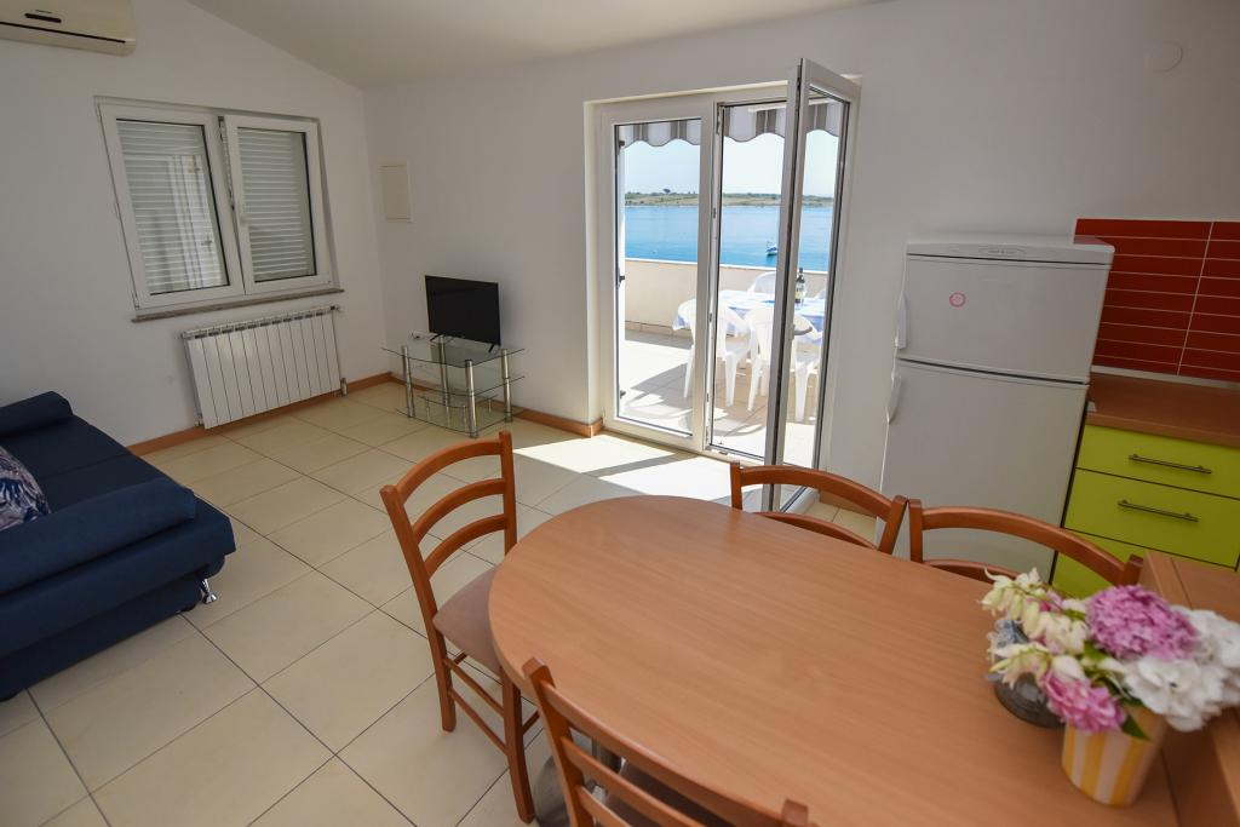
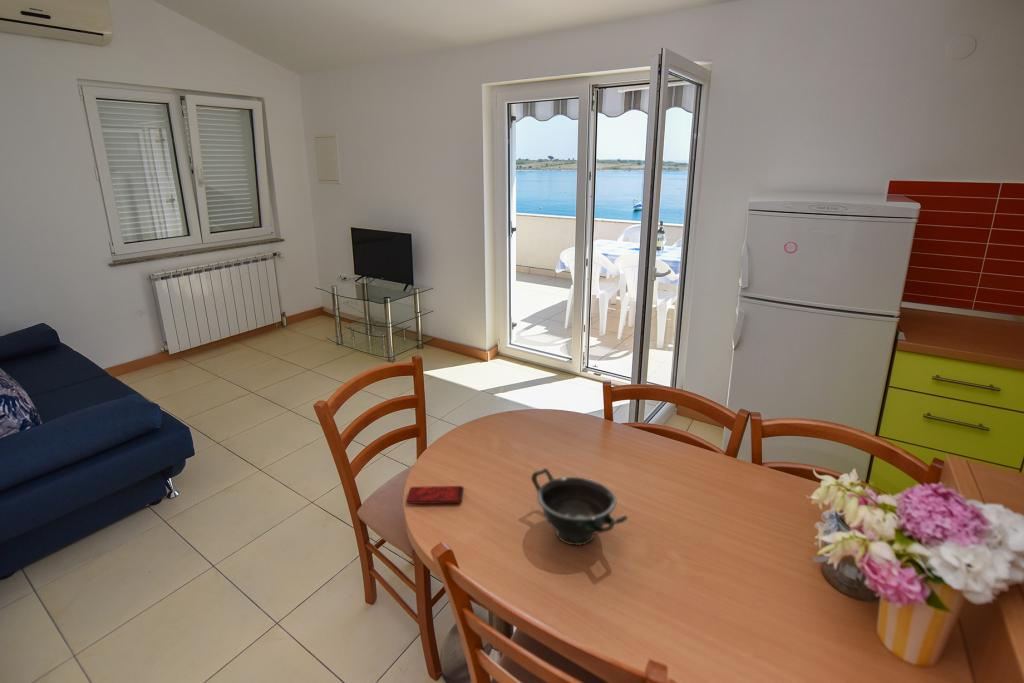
+ bowl [530,467,629,546]
+ smartphone [405,485,465,505]
